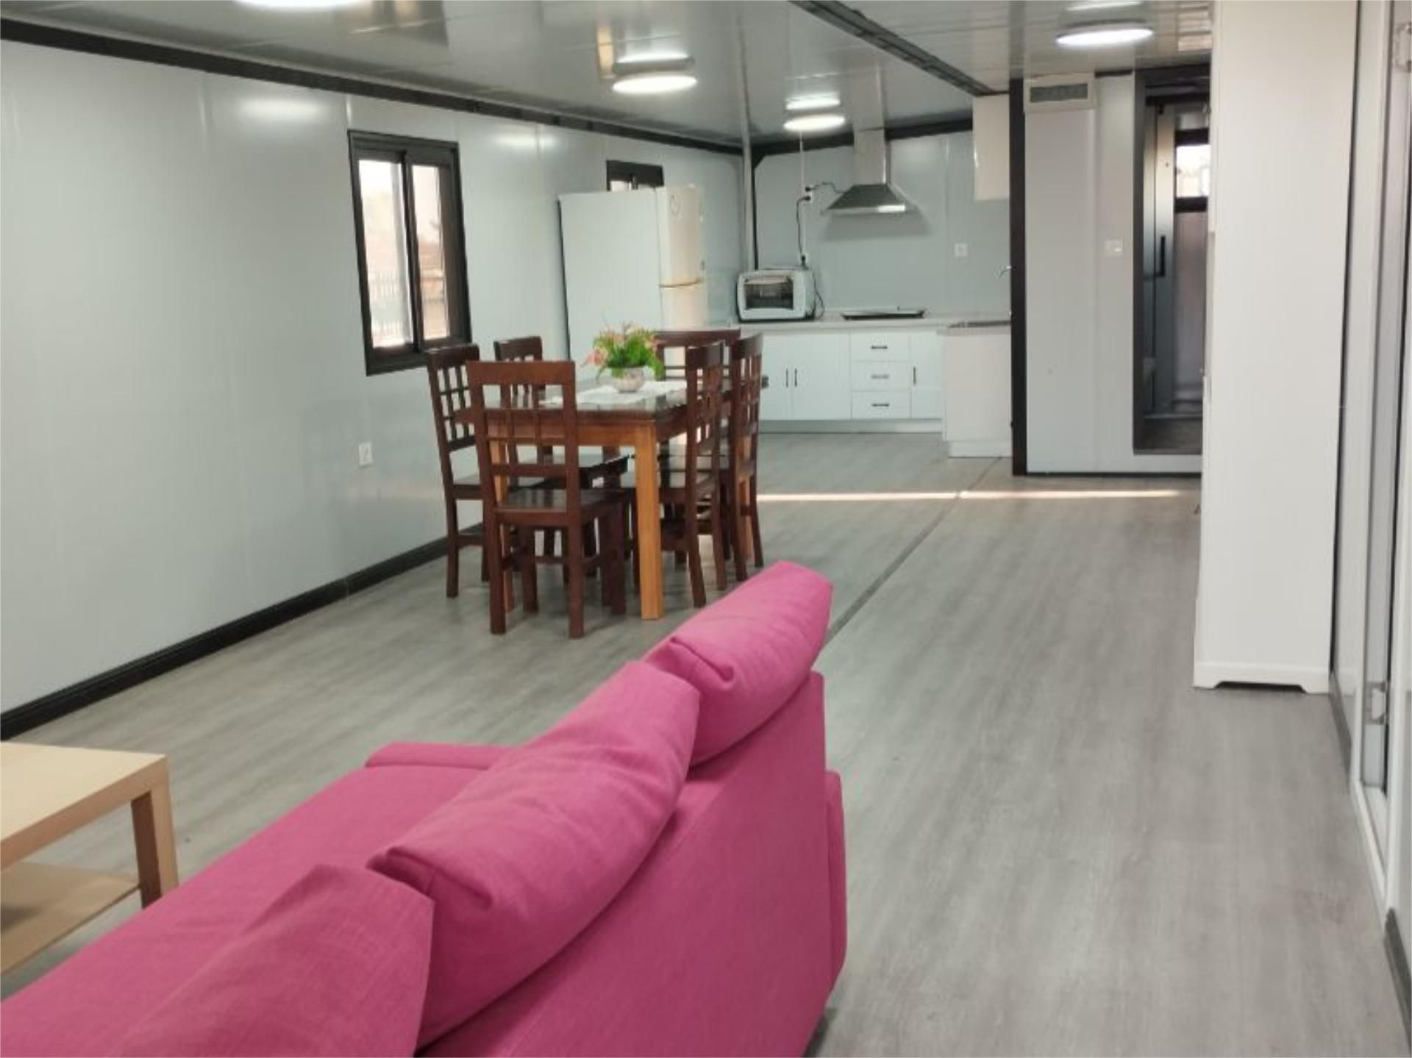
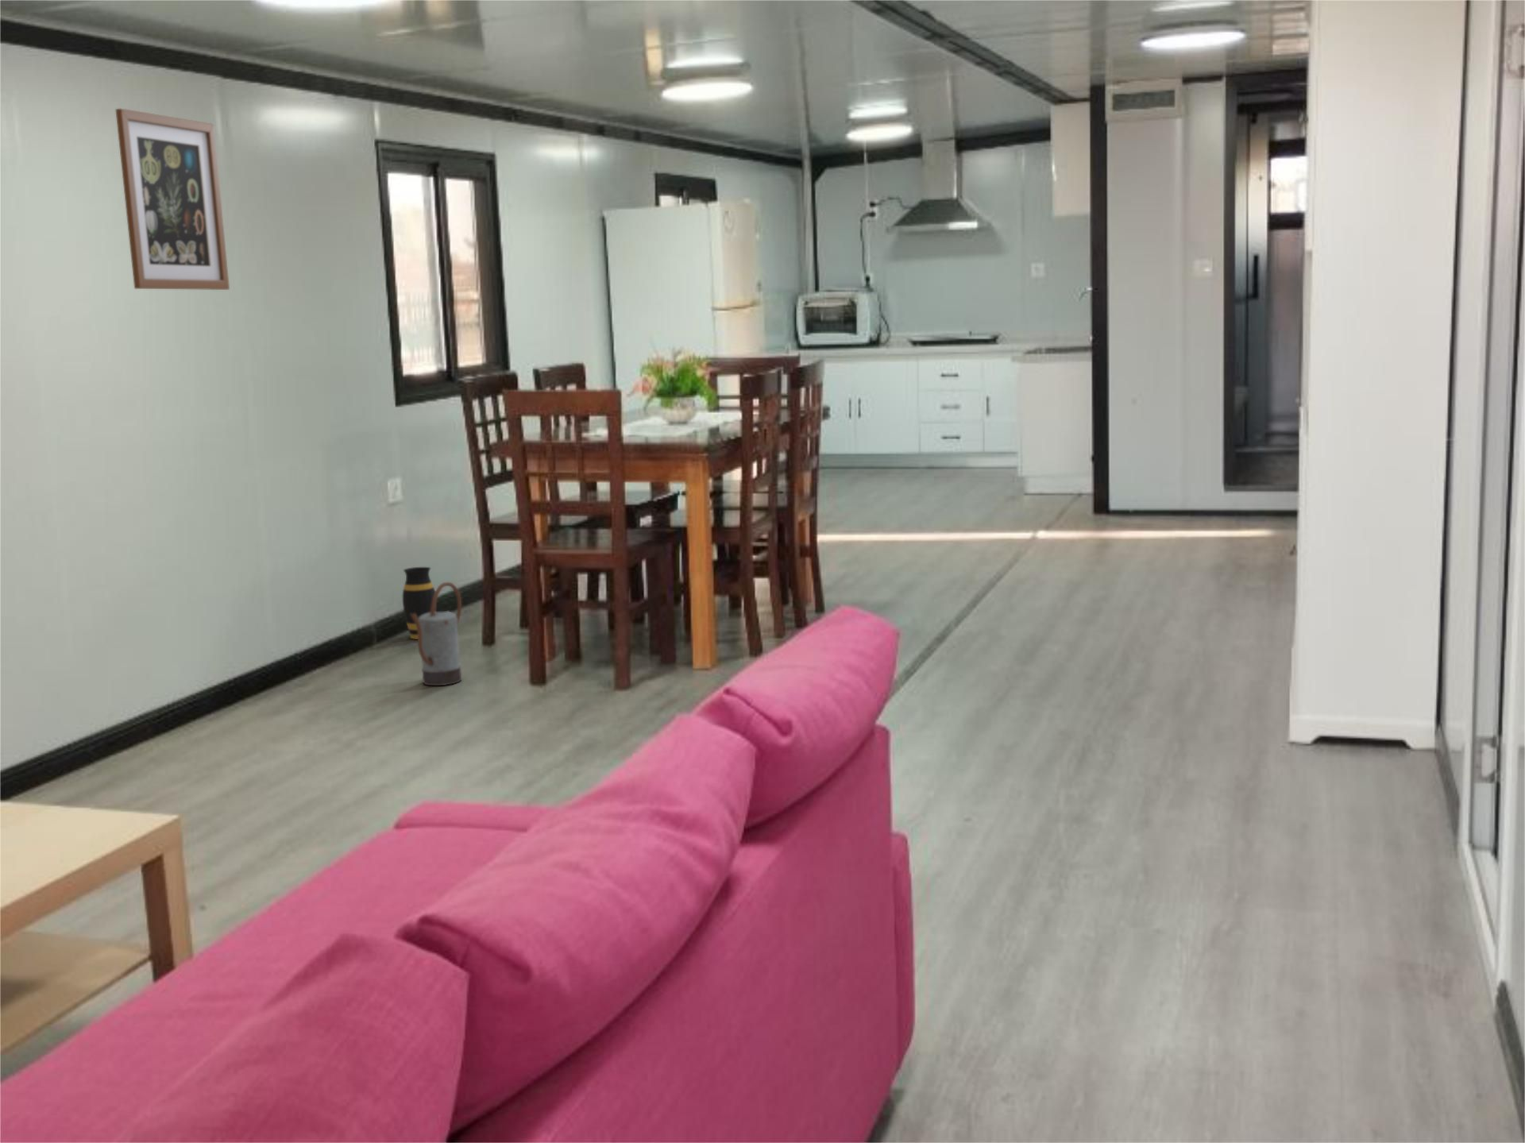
+ watering can [411,581,462,687]
+ wall art [115,108,231,291]
+ vase [402,567,437,640]
